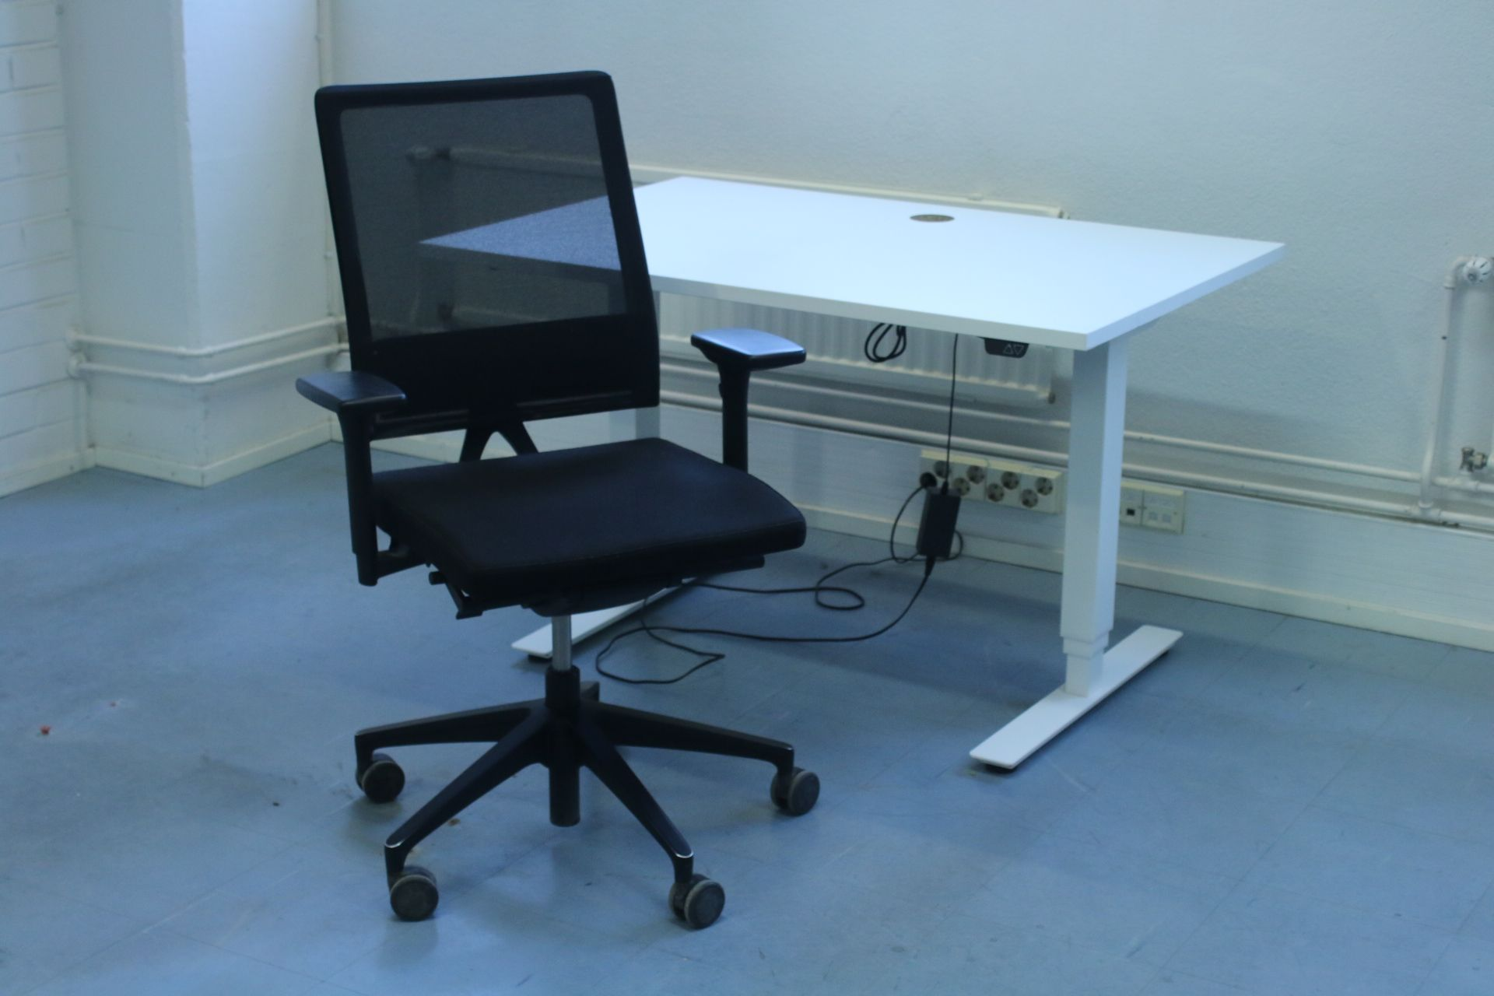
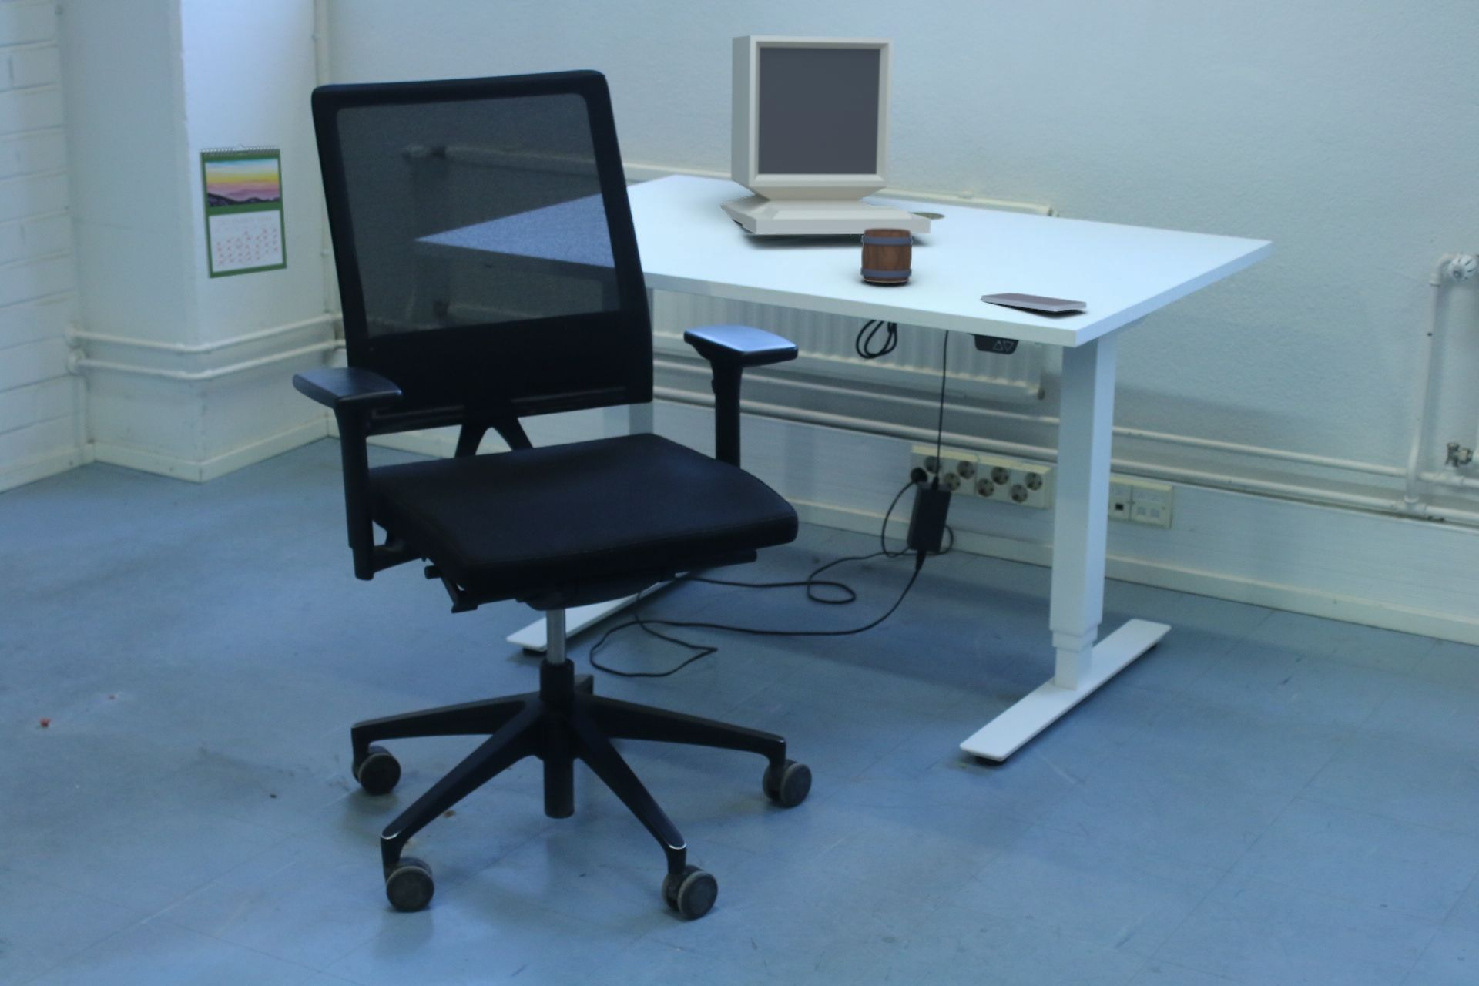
+ smartphone [980,292,1087,313]
+ computer monitor [720,34,931,235]
+ calendar [198,143,288,280]
+ mug [859,228,914,284]
